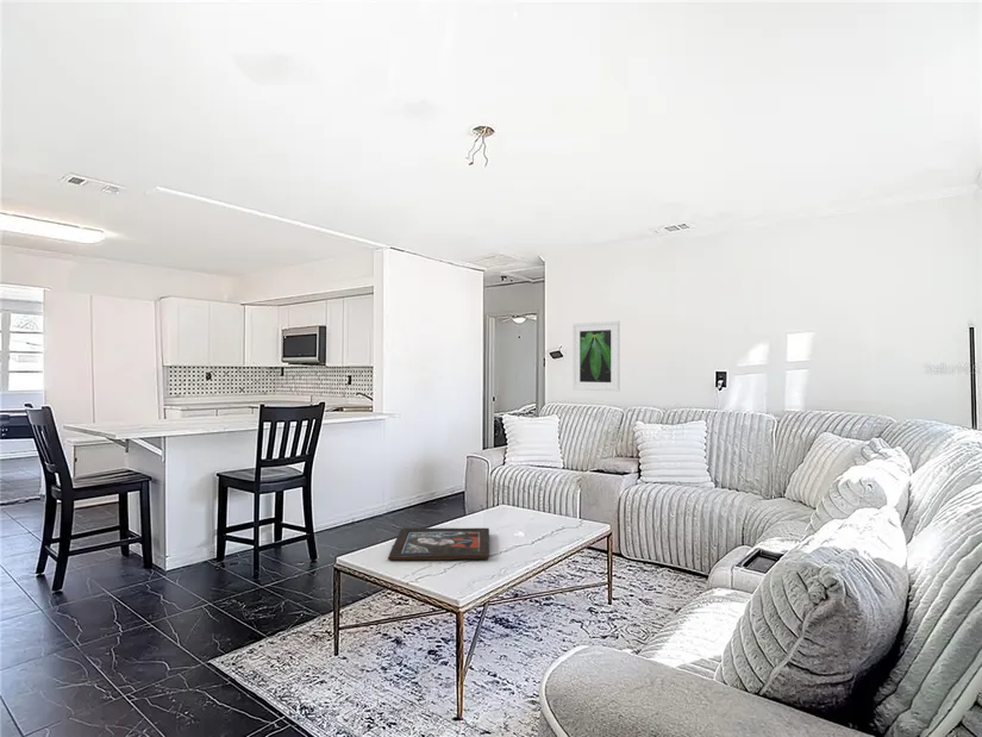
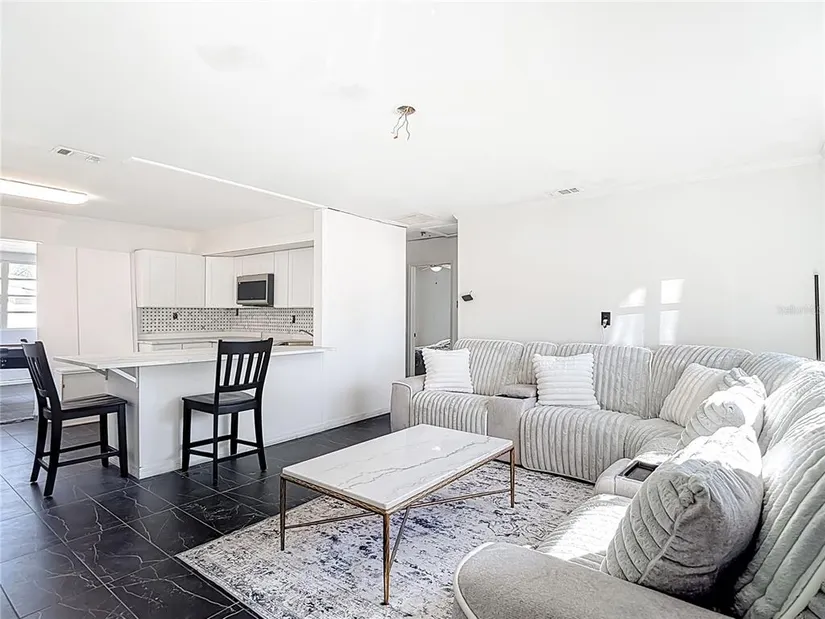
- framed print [571,320,621,392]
- religious icon [387,526,490,562]
